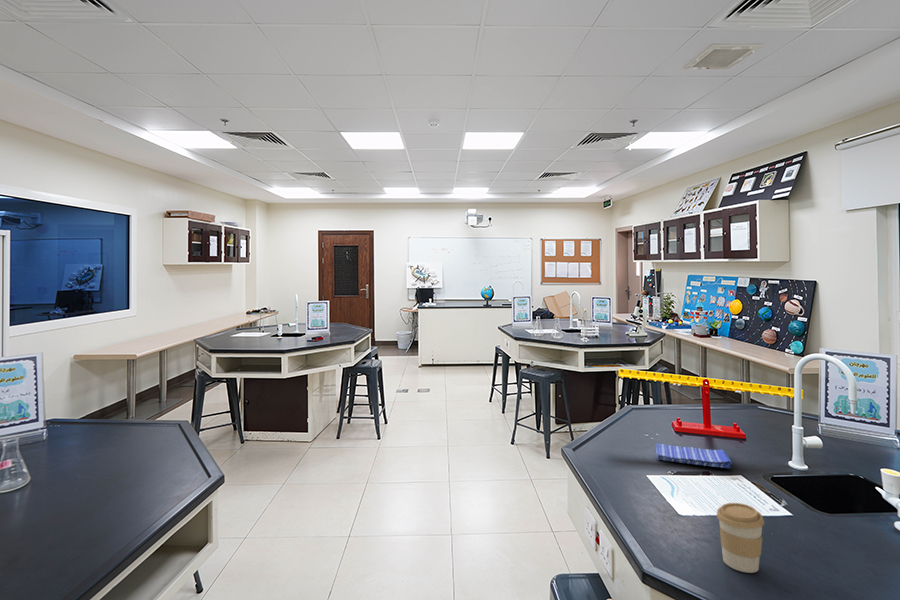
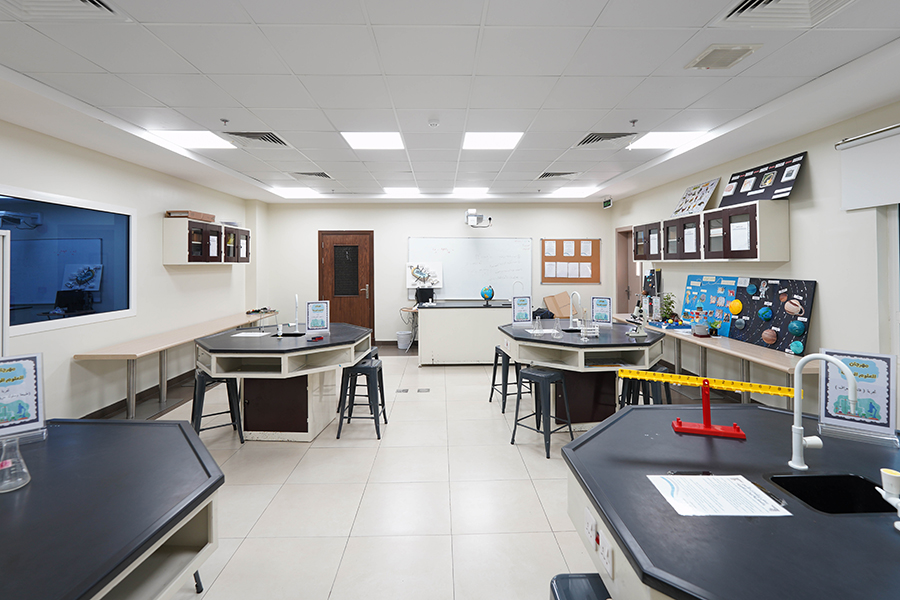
- dish towel [655,442,733,470]
- coffee cup [716,502,765,574]
